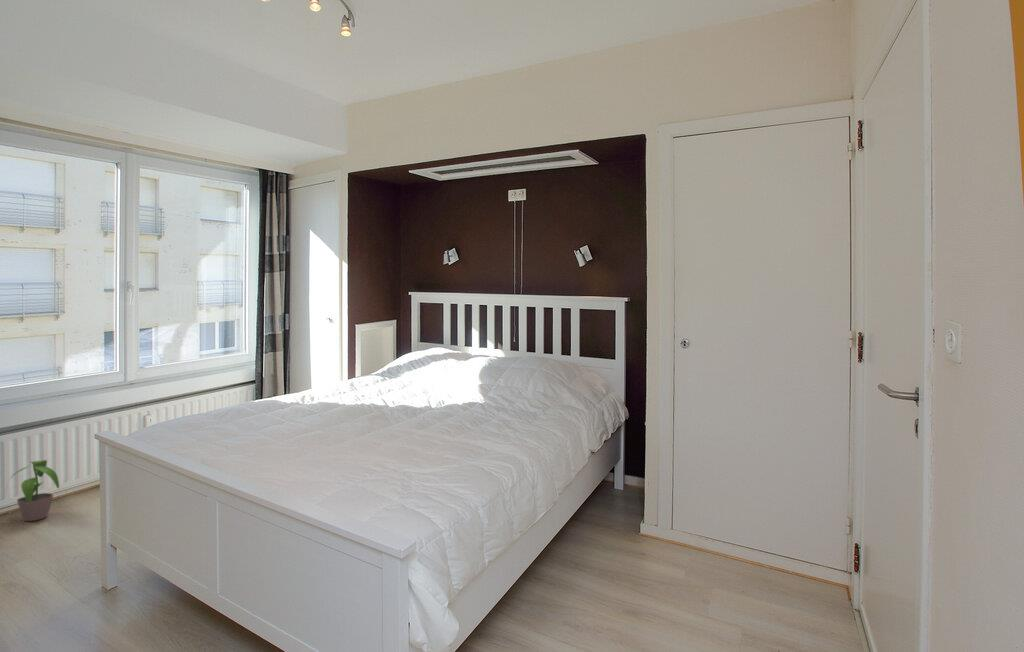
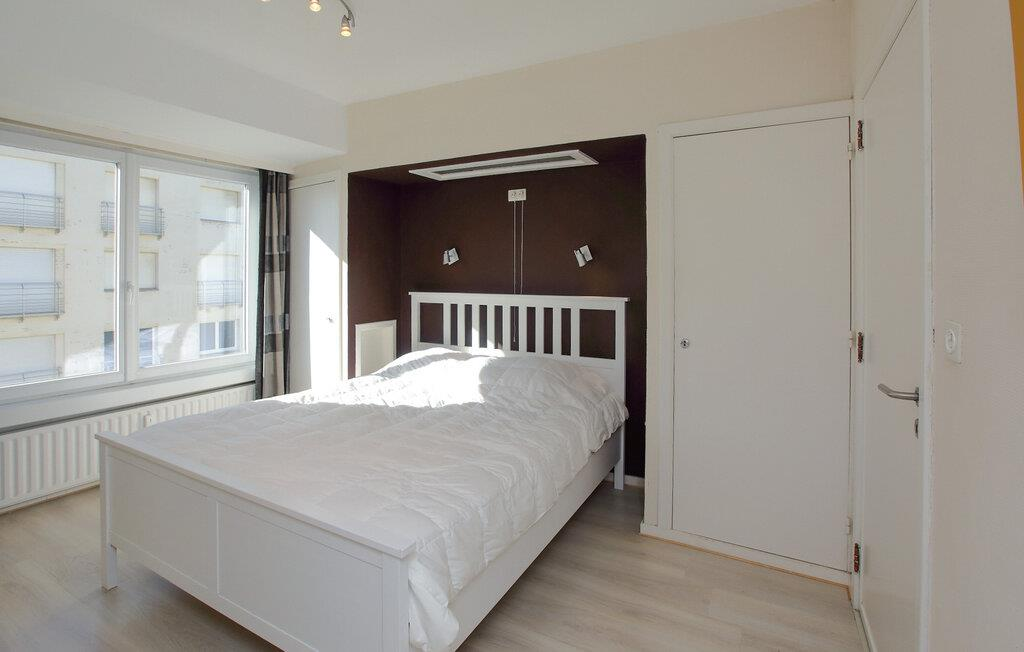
- potted plant [3,459,60,522]
